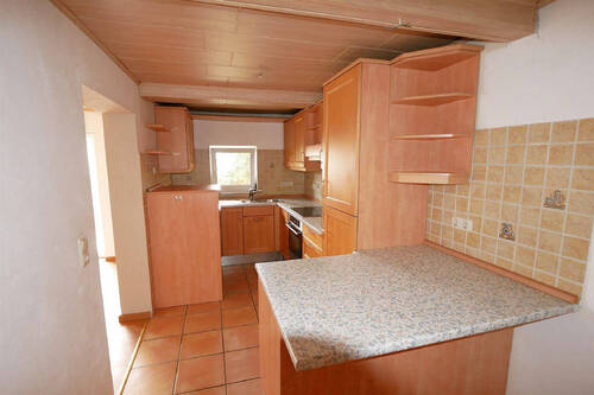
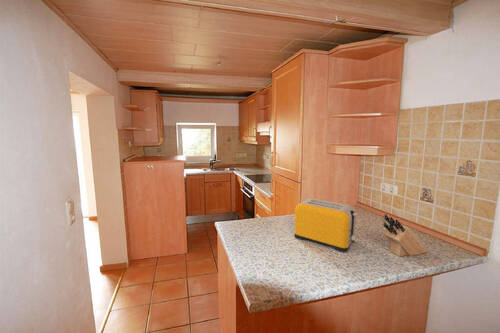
+ knife block [382,213,429,257]
+ toaster [294,198,359,253]
